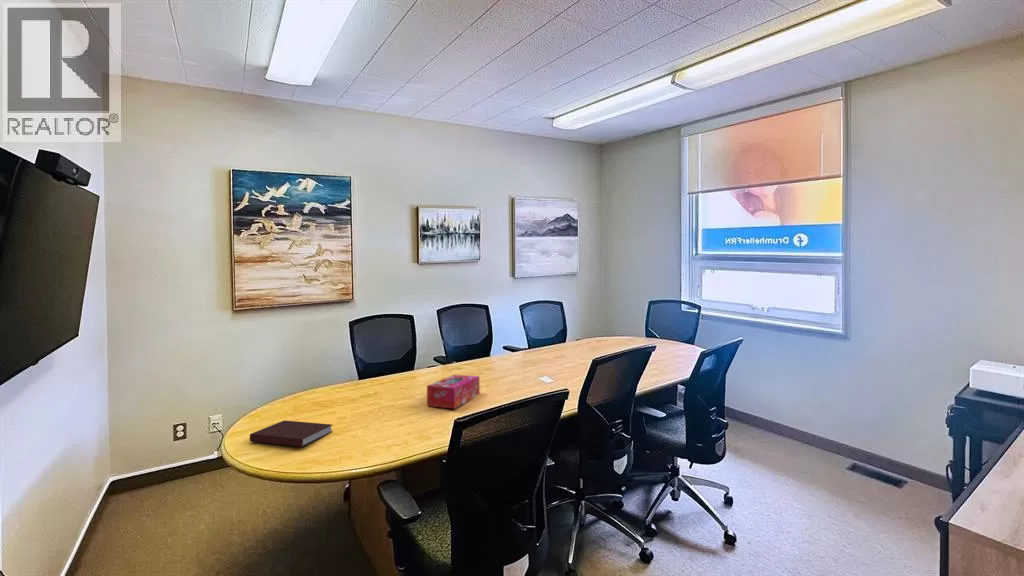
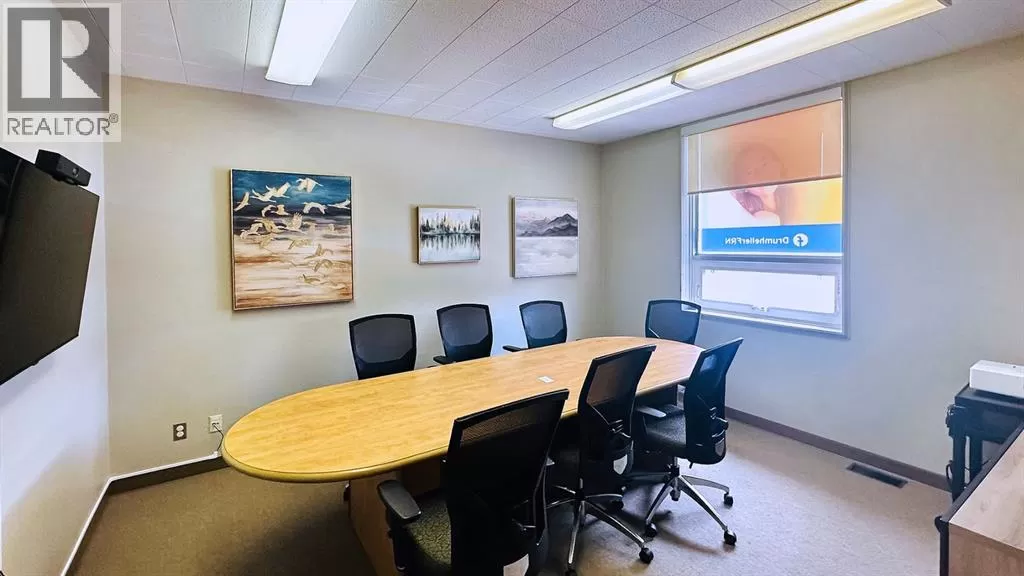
- notebook [249,420,333,448]
- tissue box [426,374,481,410]
